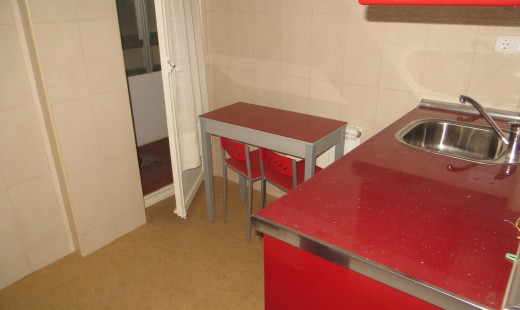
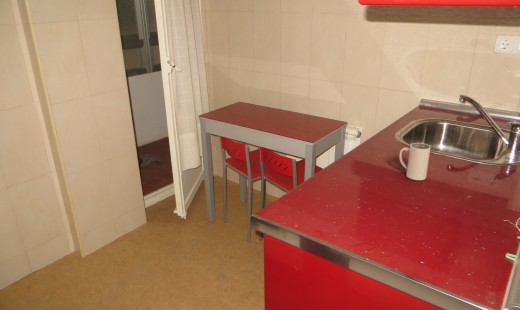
+ mug [398,142,431,181]
